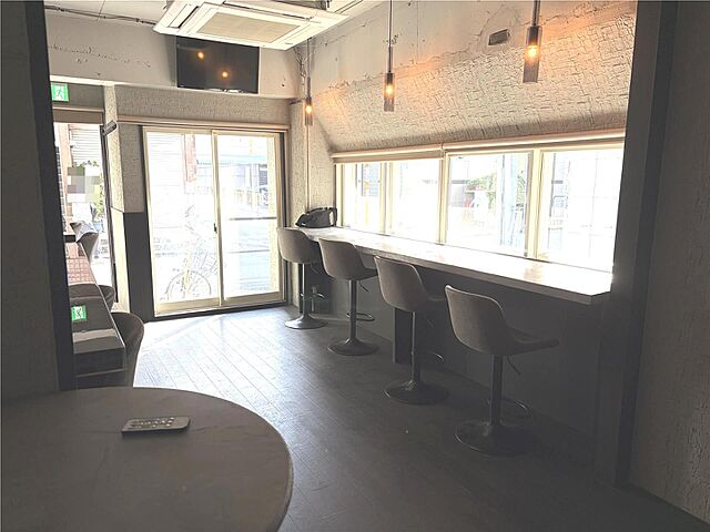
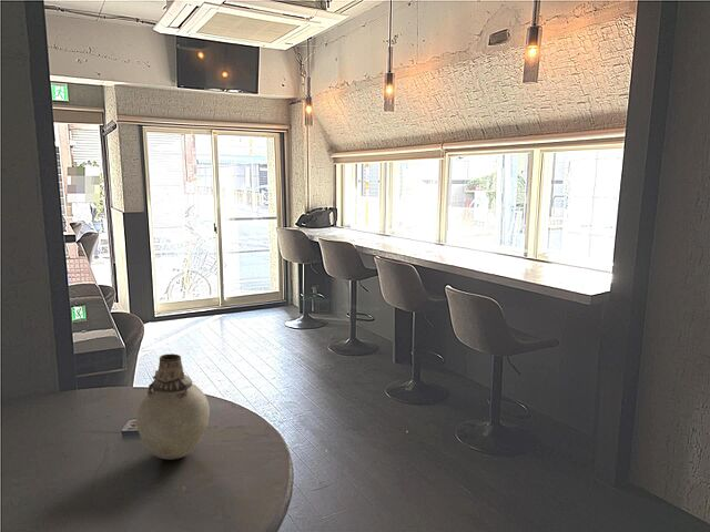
+ vase [135,352,211,460]
